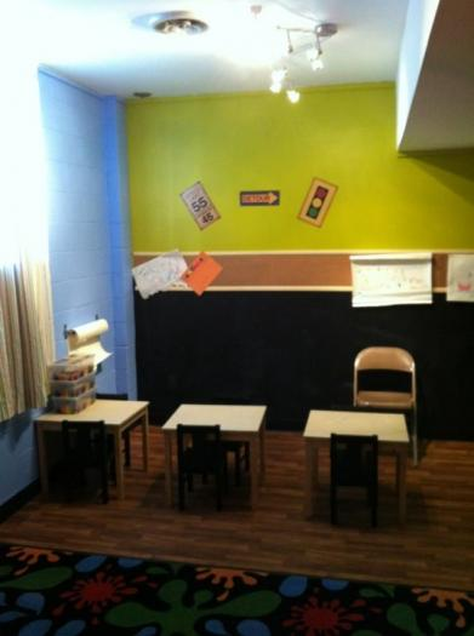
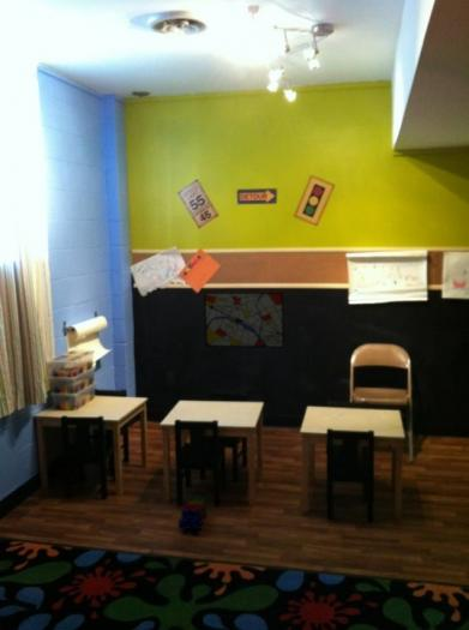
+ stacking toy [178,497,208,530]
+ wall art [203,292,285,349]
